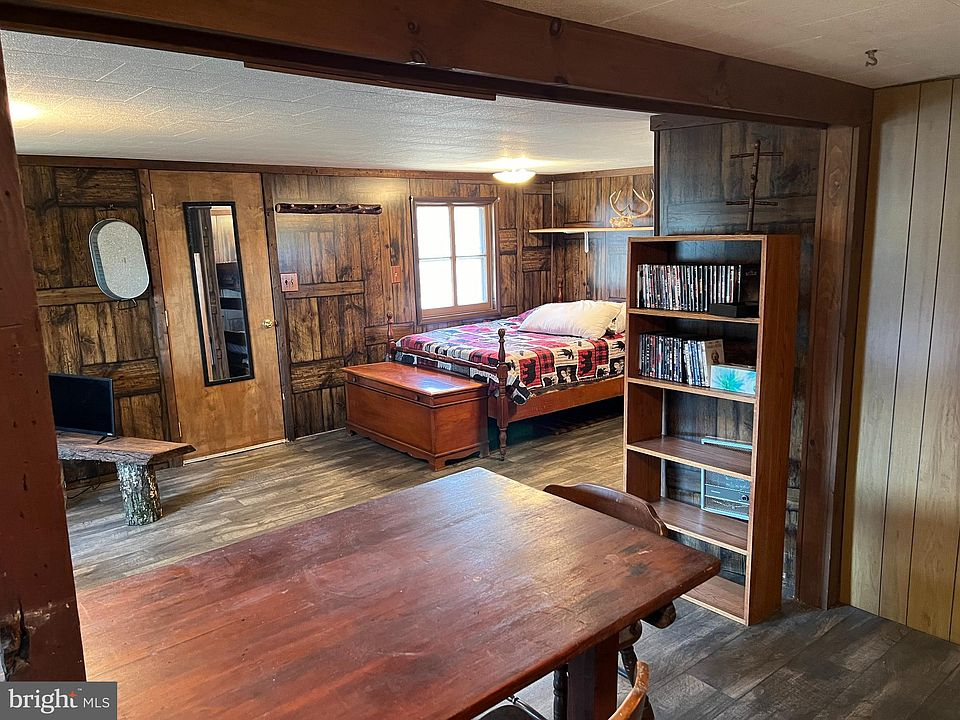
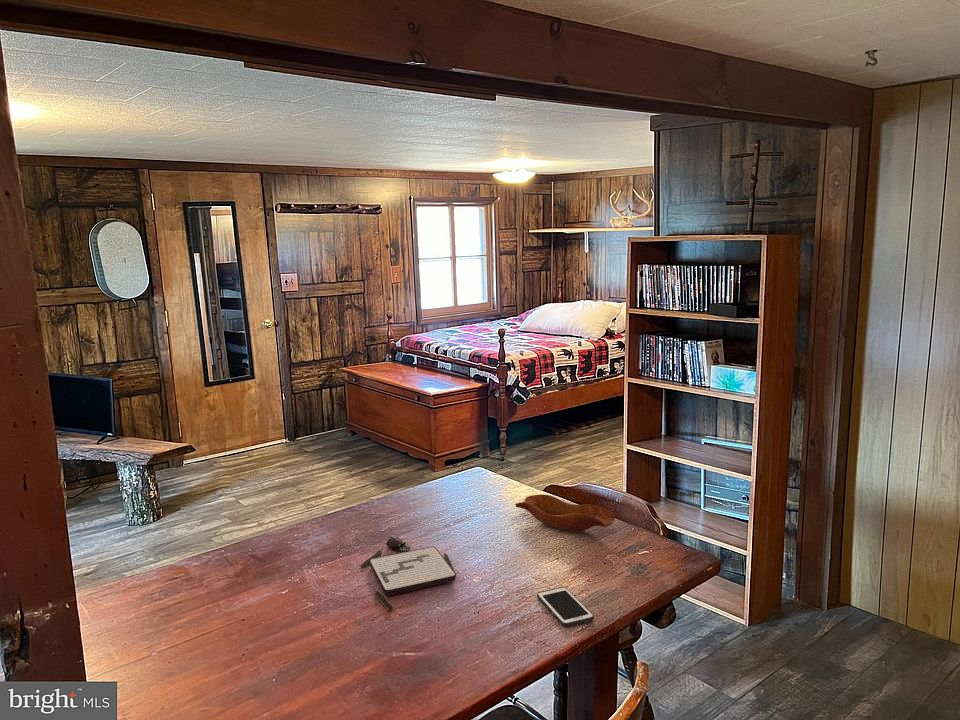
+ cell phone [536,586,595,628]
+ board game [359,534,457,612]
+ wooden bowl [514,493,616,532]
